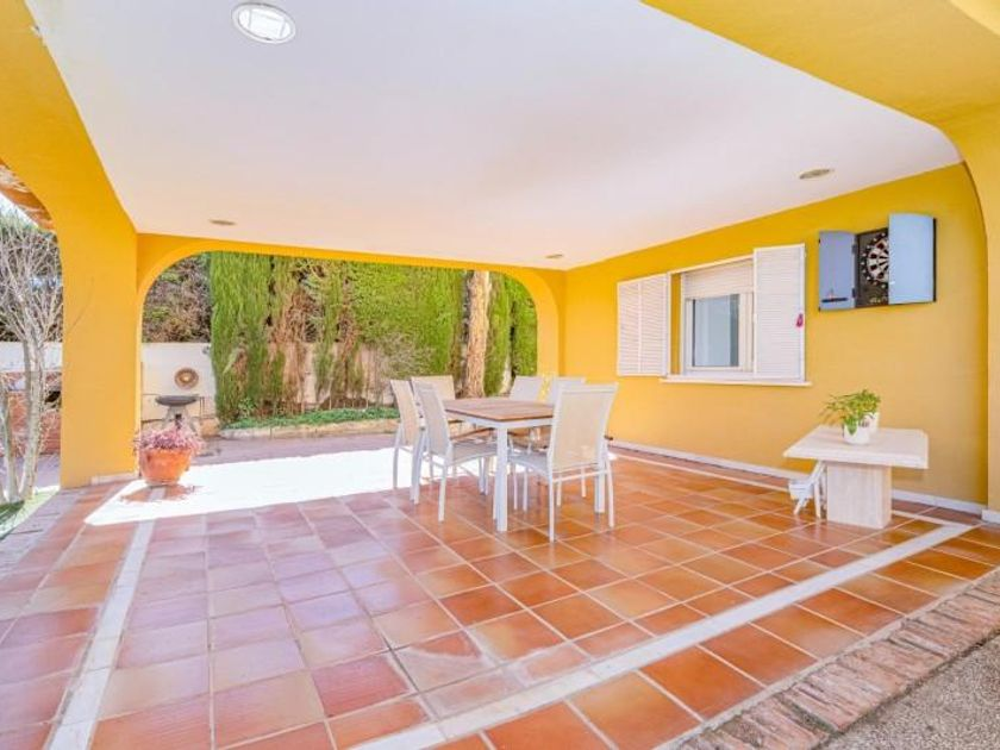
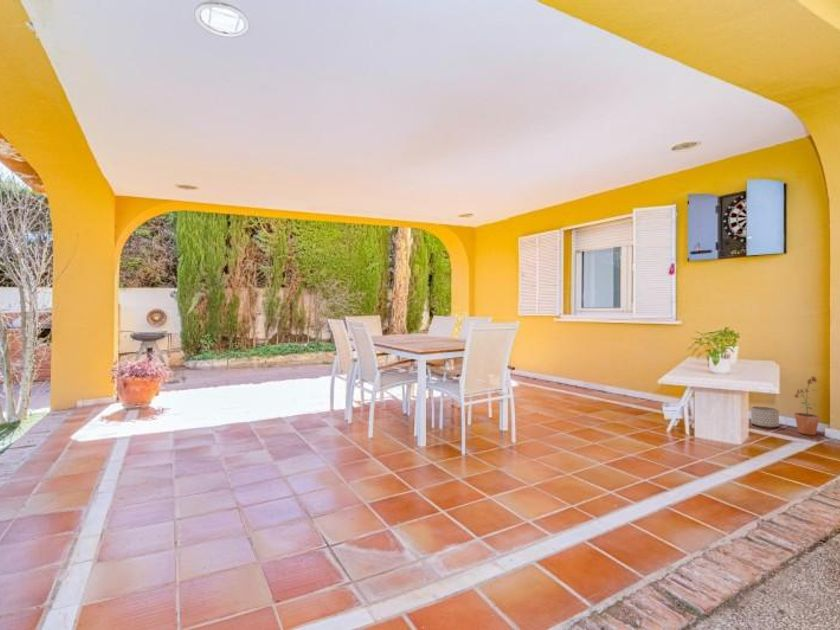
+ potted plant [793,375,821,436]
+ planter [750,405,780,429]
